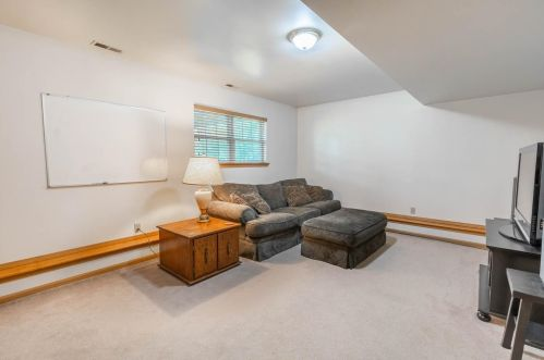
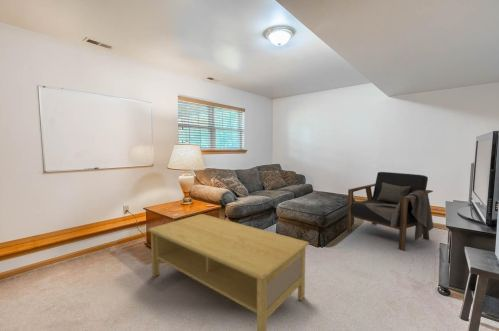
+ armchair [346,171,434,251]
+ coffee table [146,213,310,331]
